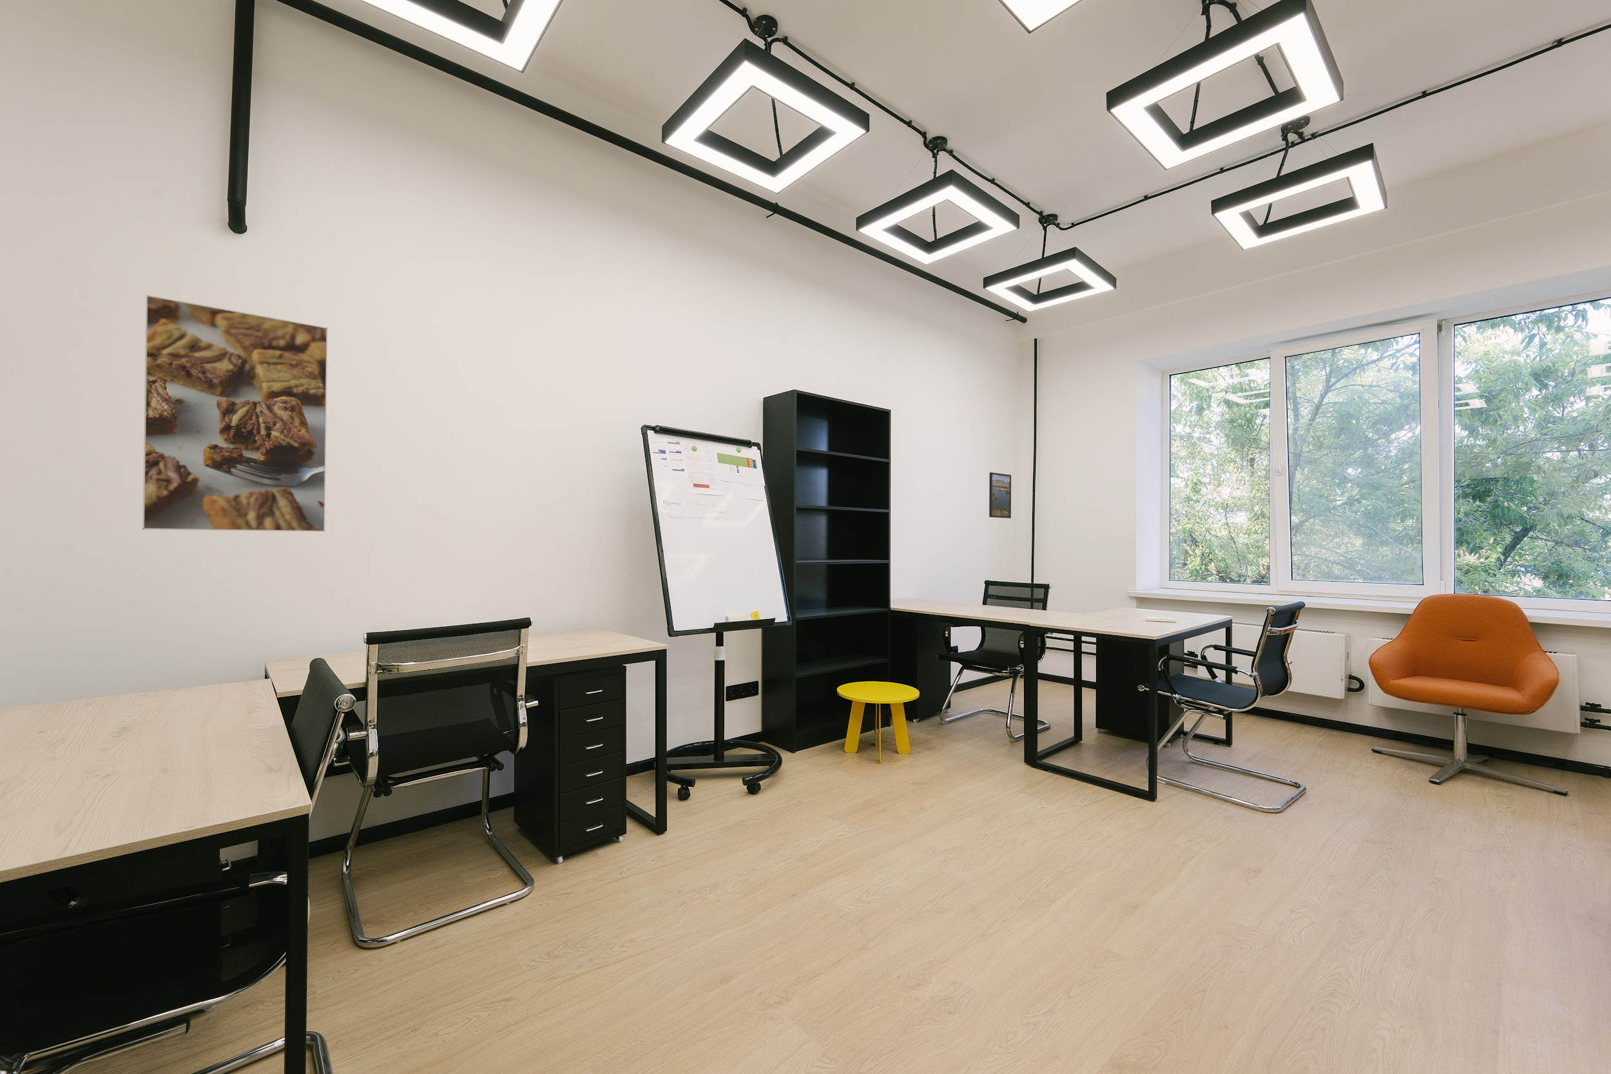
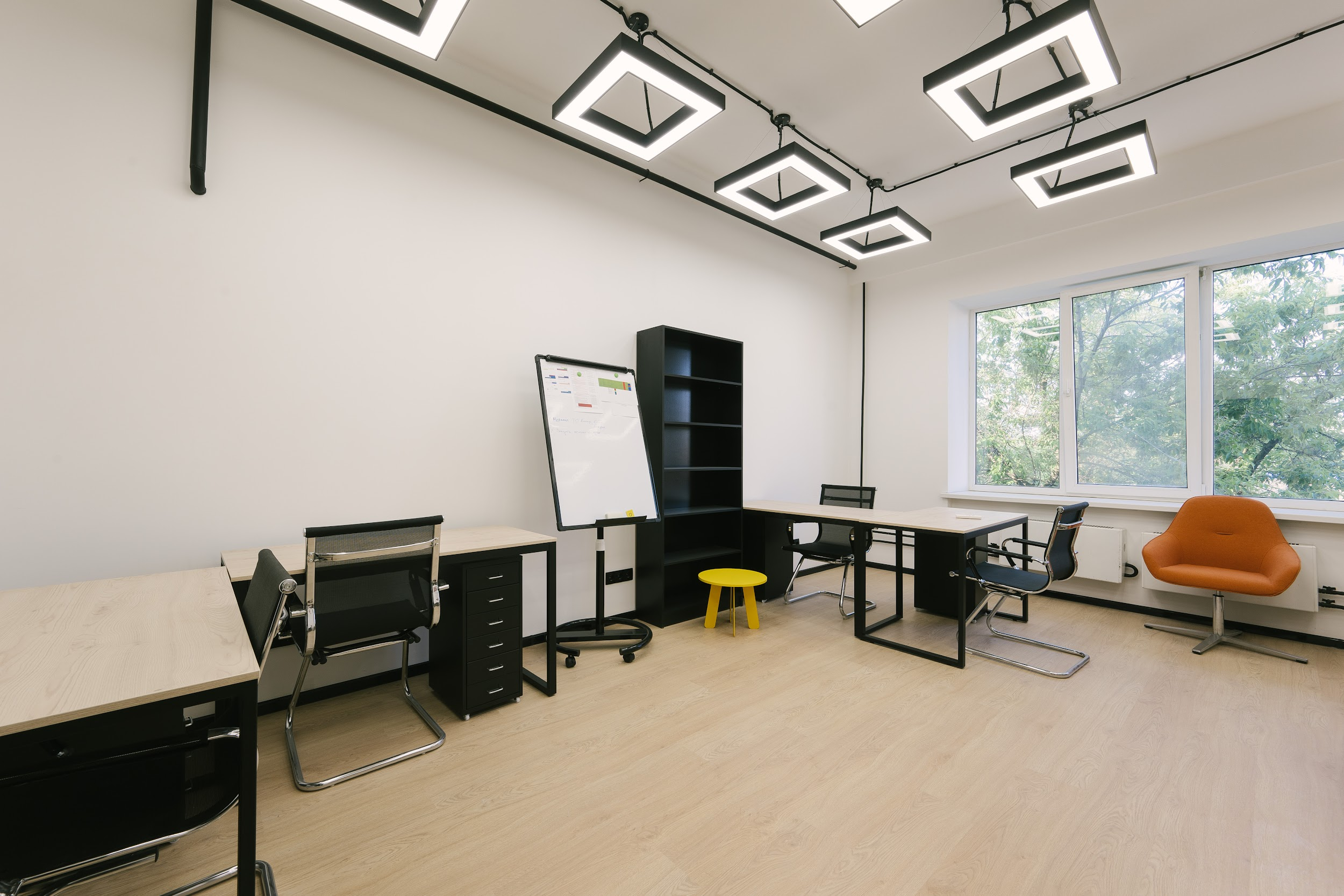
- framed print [141,295,328,532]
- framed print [989,471,1012,519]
